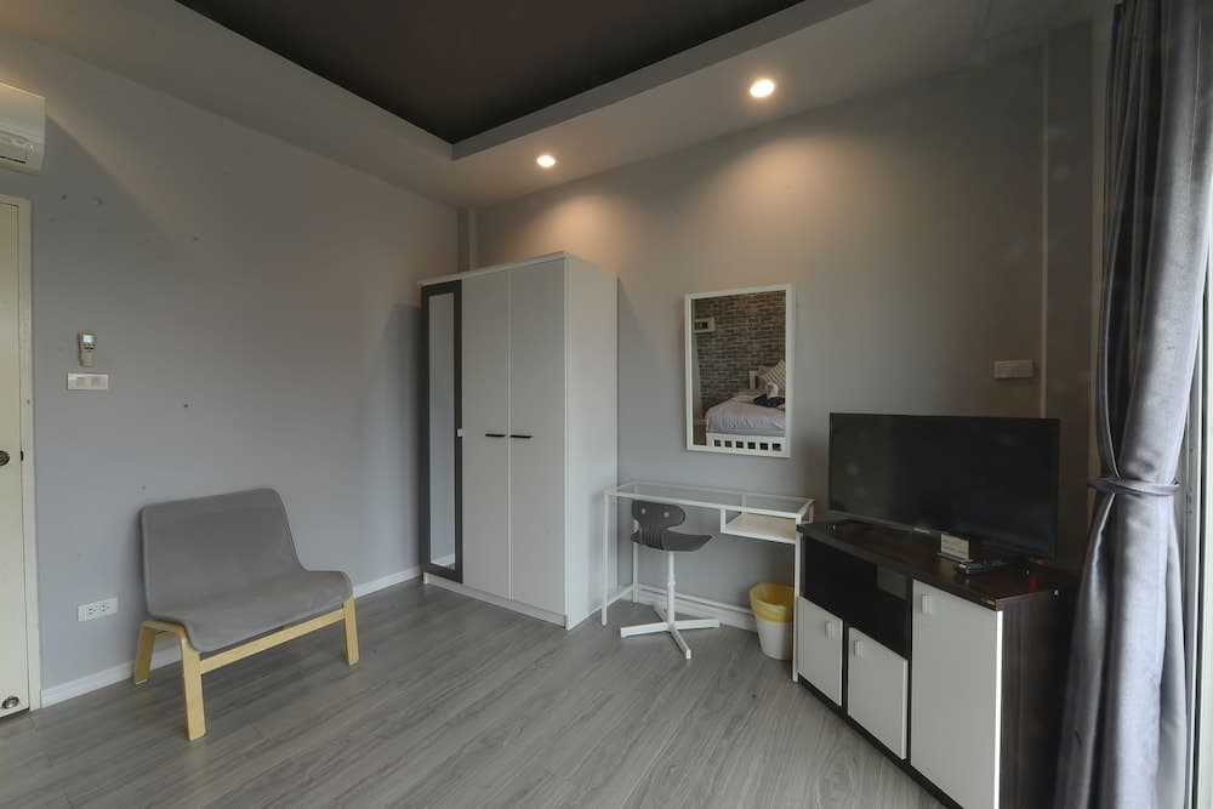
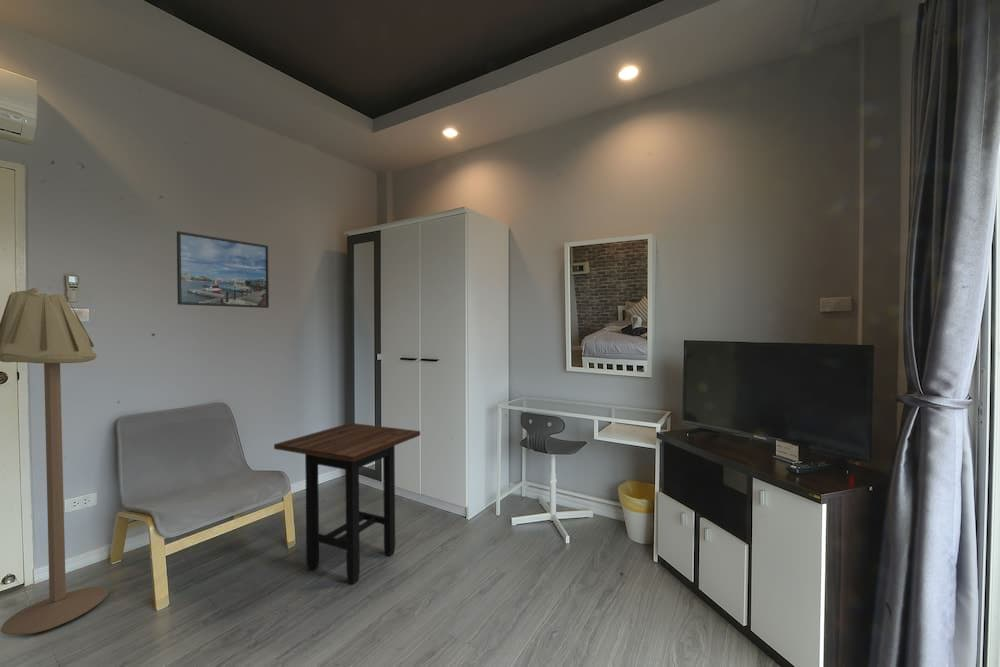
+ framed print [176,230,270,309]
+ side table [273,422,421,585]
+ floor lamp [0,287,109,635]
